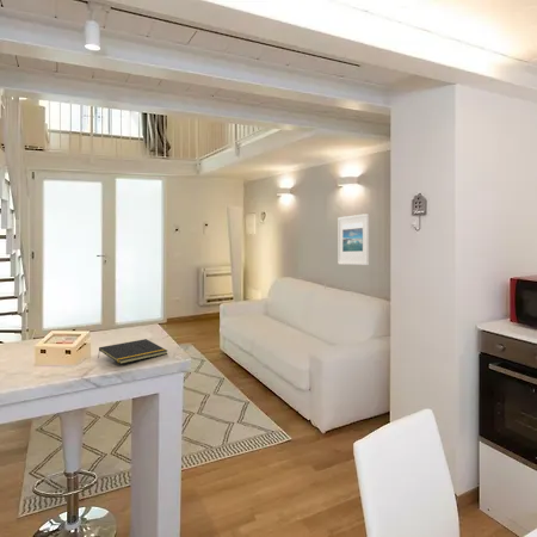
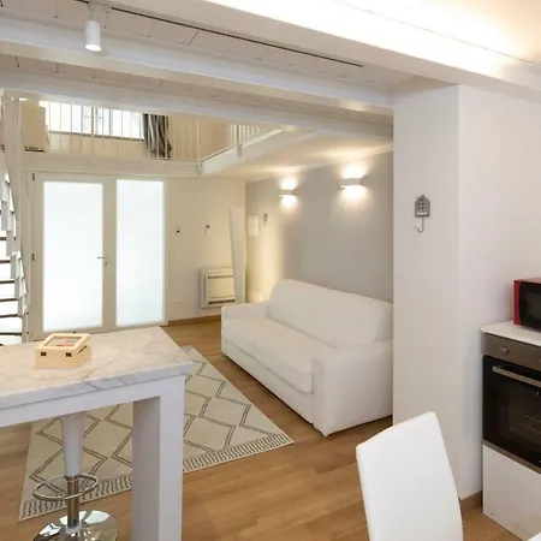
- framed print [337,212,370,266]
- notepad [97,338,168,365]
